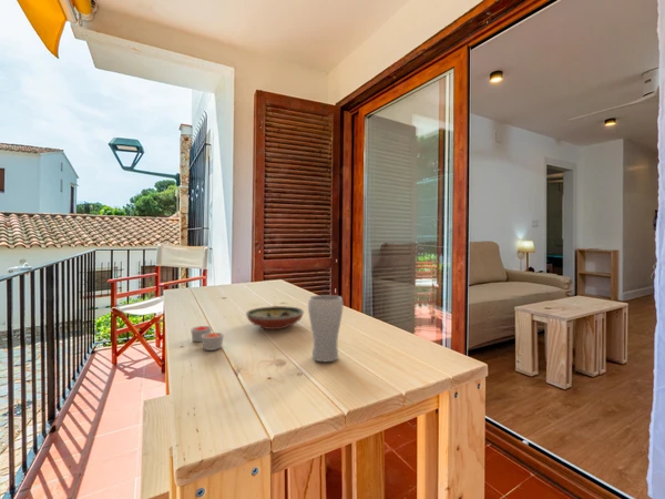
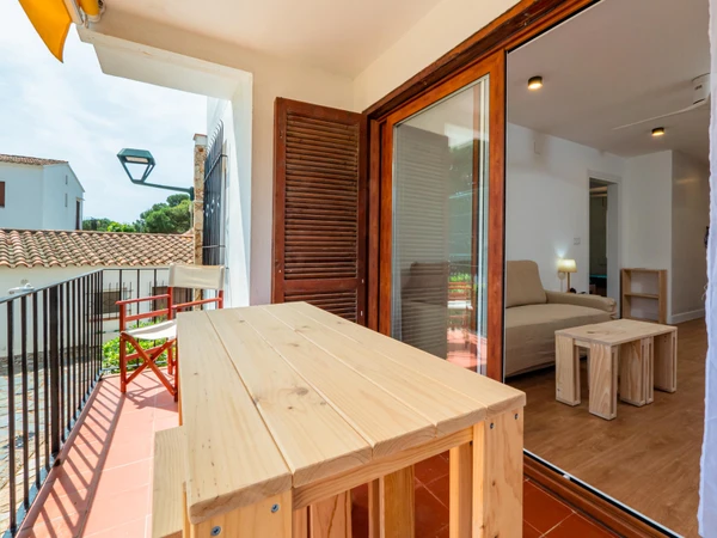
- candle [190,325,225,352]
- decorative bowl [245,305,305,330]
- drinking glass [307,294,345,363]
